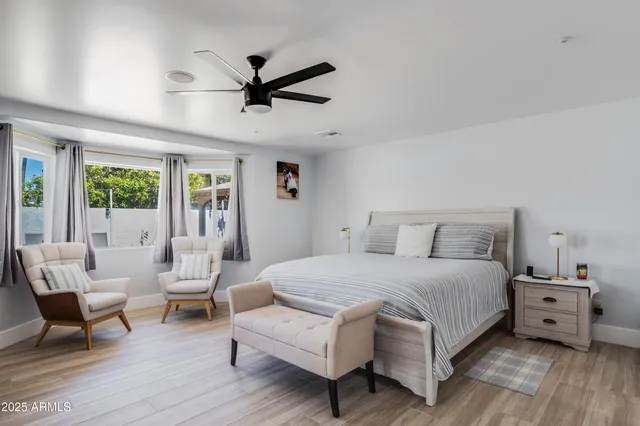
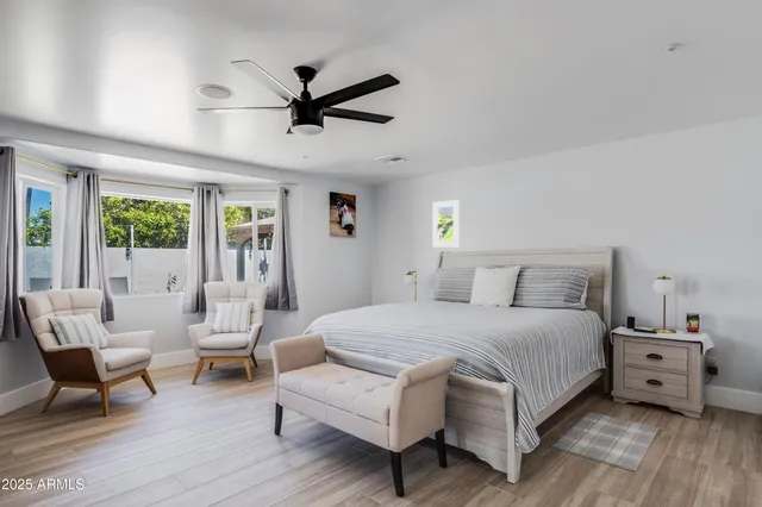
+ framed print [431,199,460,249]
